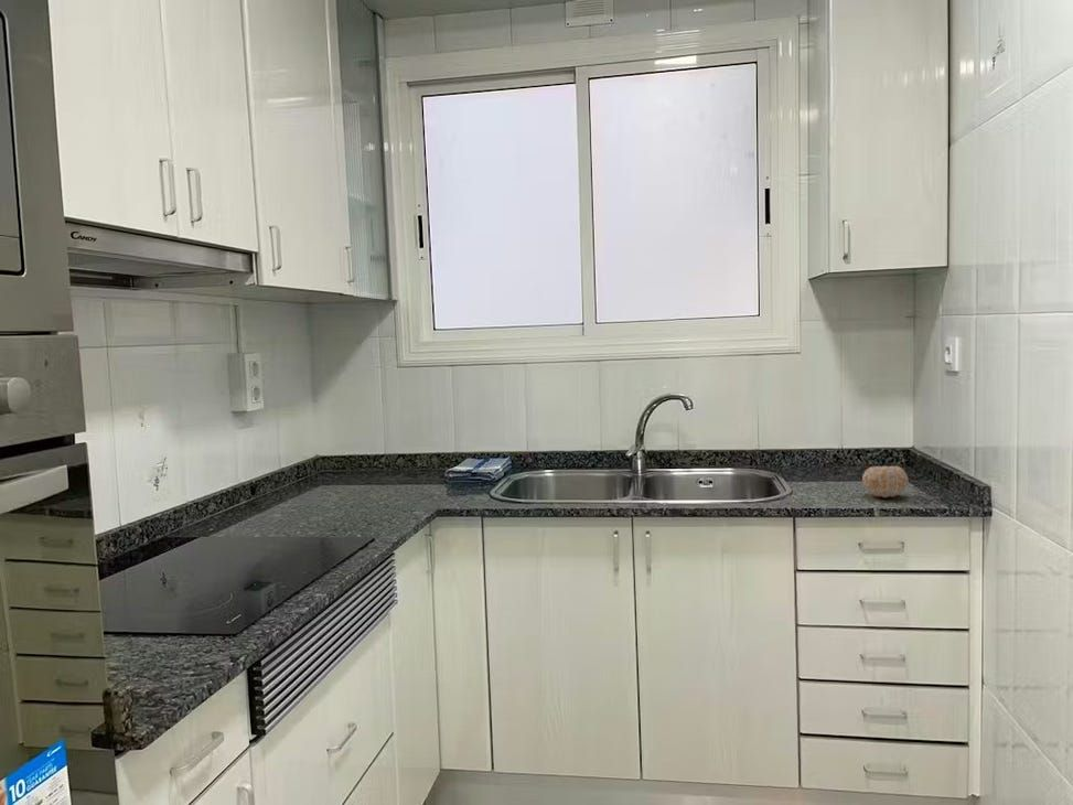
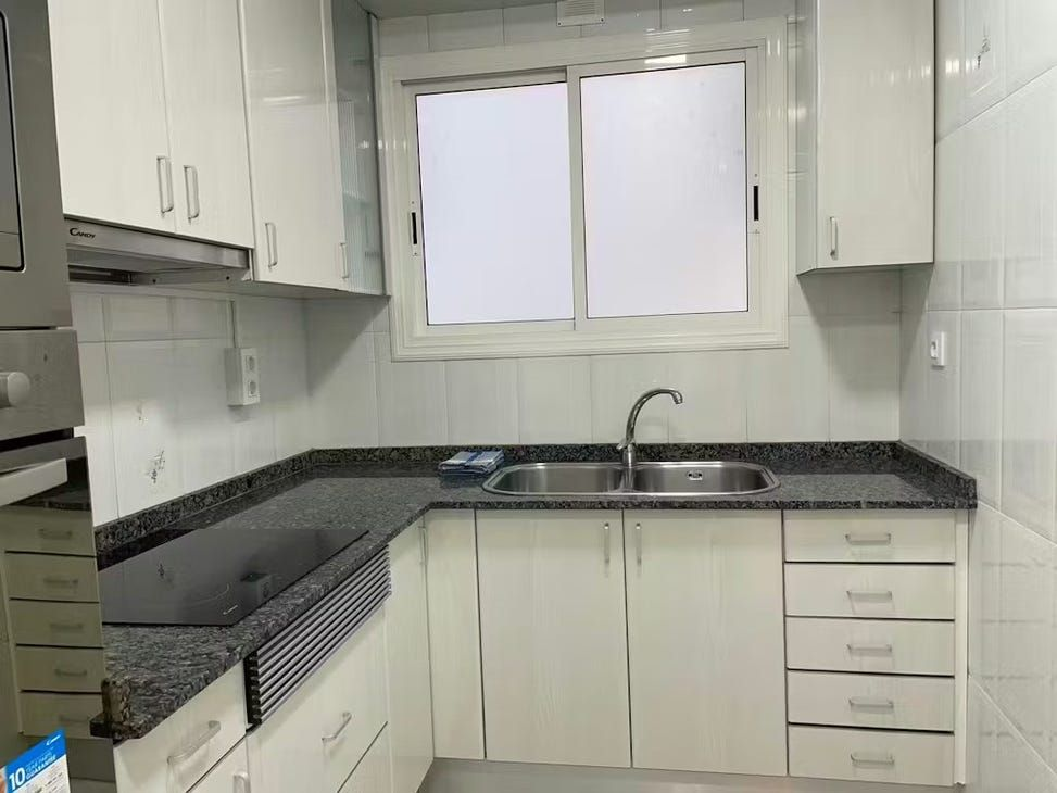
- fruit [861,465,910,498]
